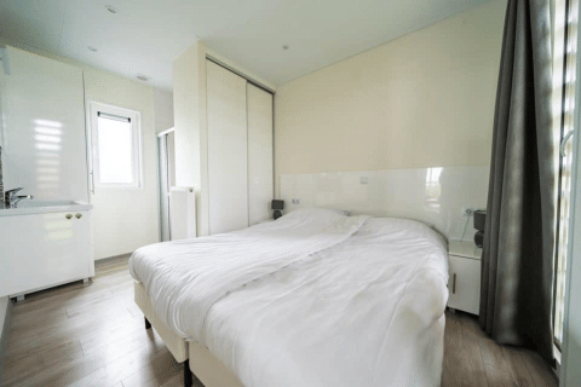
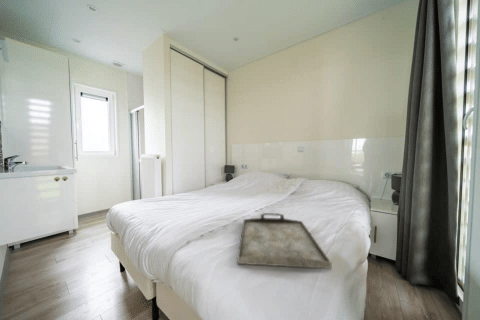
+ serving tray [236,212,333,270]
